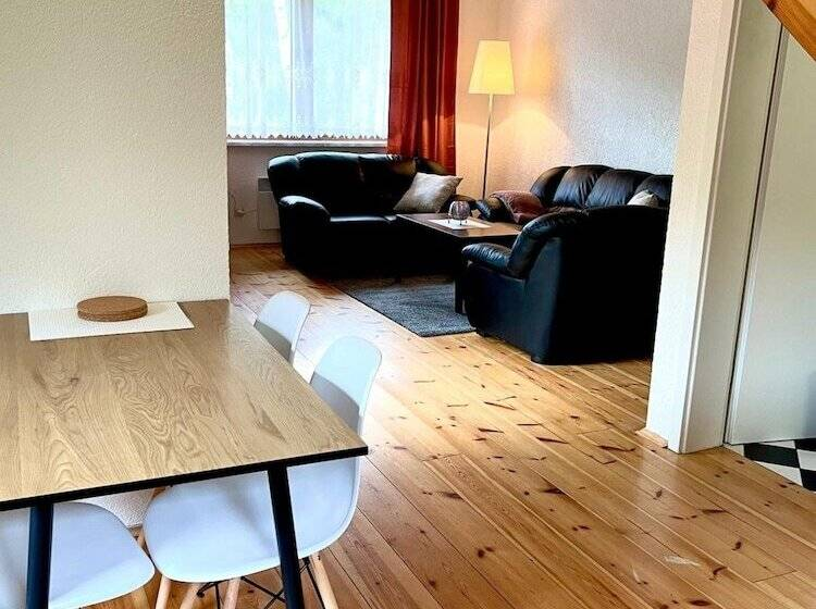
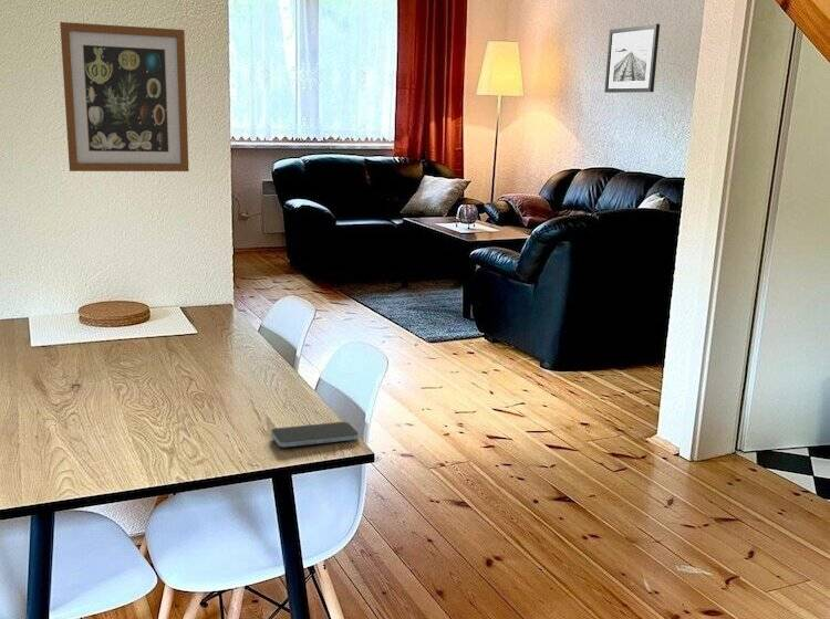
+ wall art [59,21,190,172]
+ wall art [603,22,661,94]
+ smartphone [270,421,360,448]
